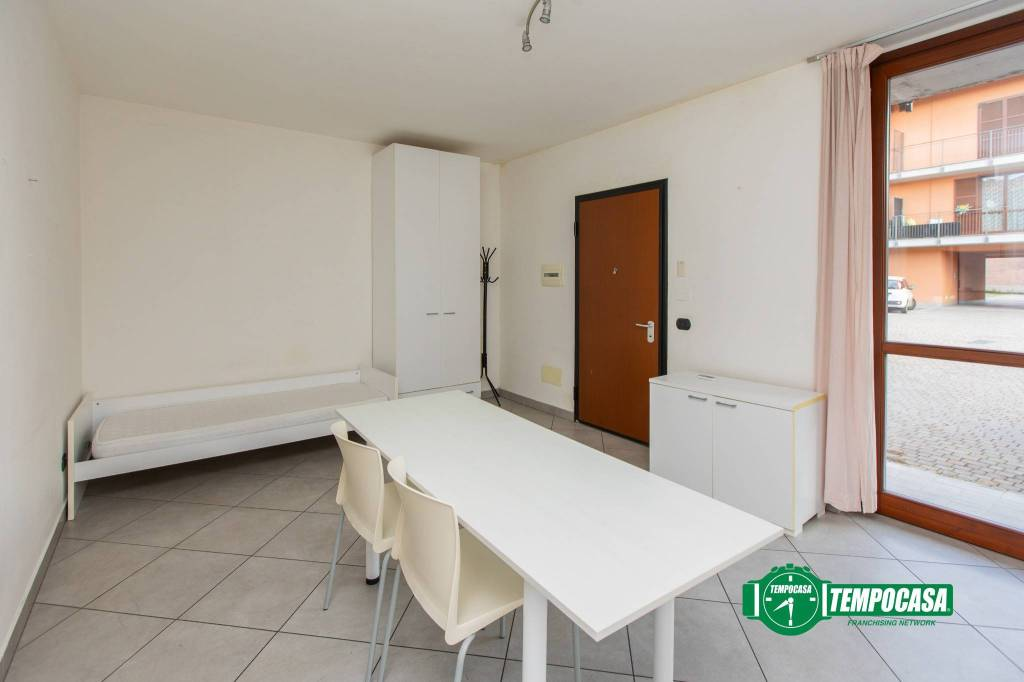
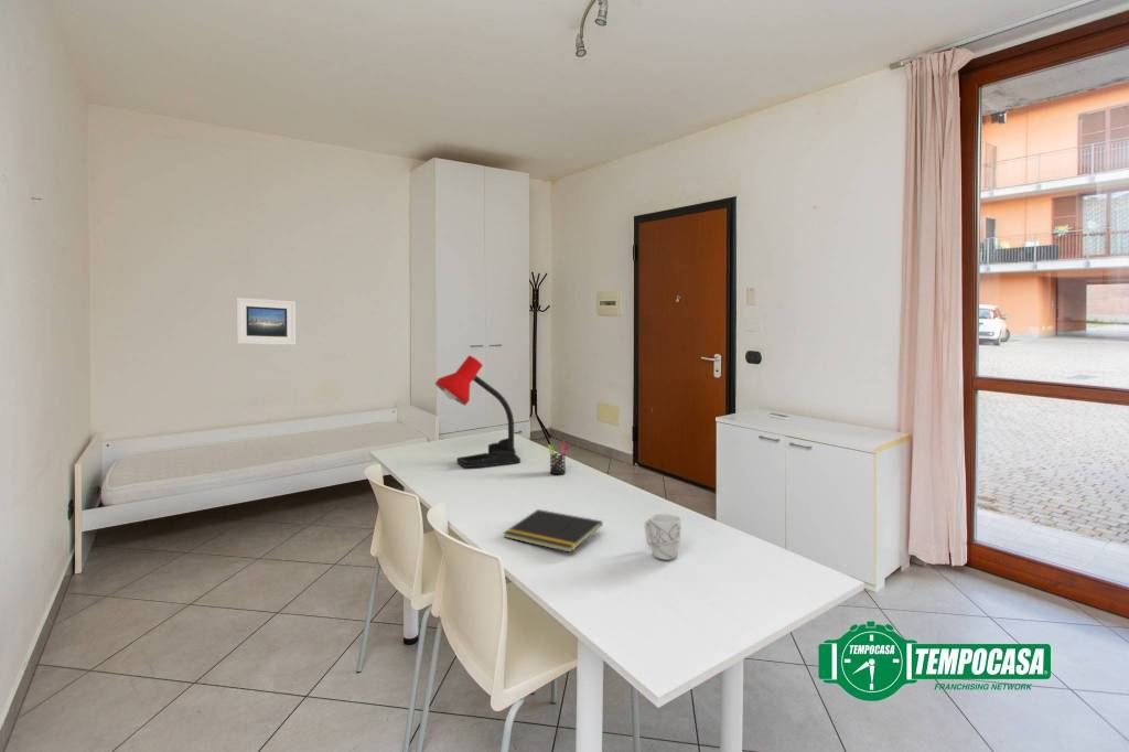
+ desk lamp [434,354,522,469]
+ mug [644,513,682,560]
+ notepad [502,508,603,554]
+ pen holder [547,439,570,475]
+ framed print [236,297,297,346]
